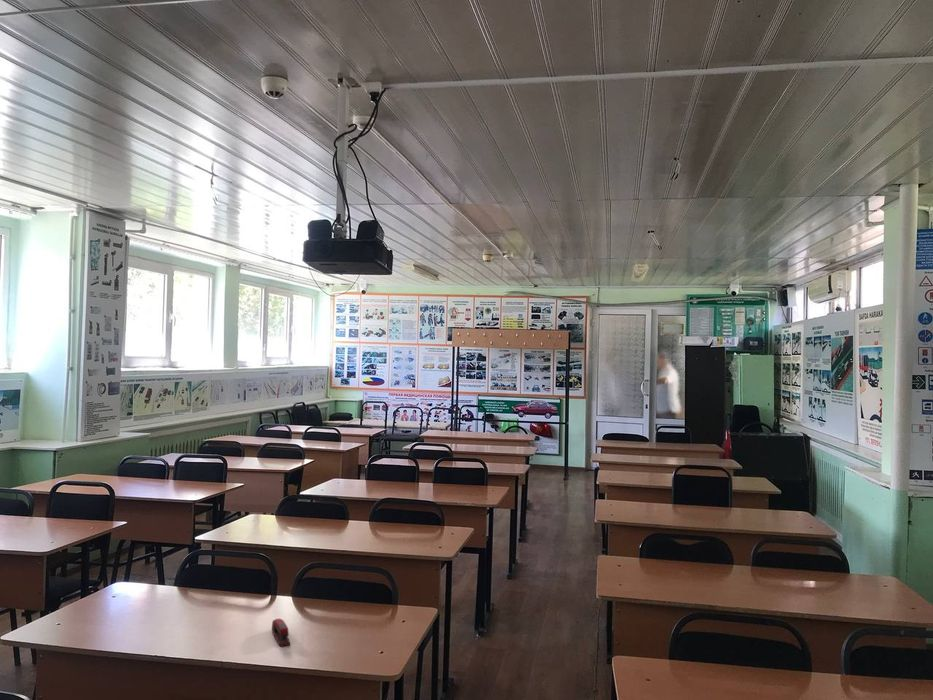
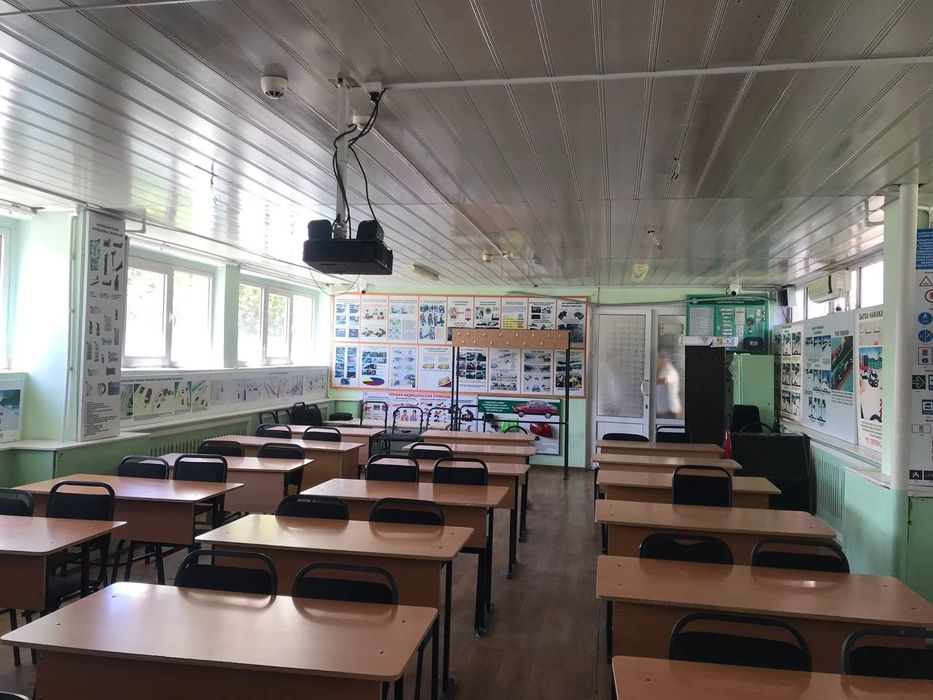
- stapler [271,618,291,648]
